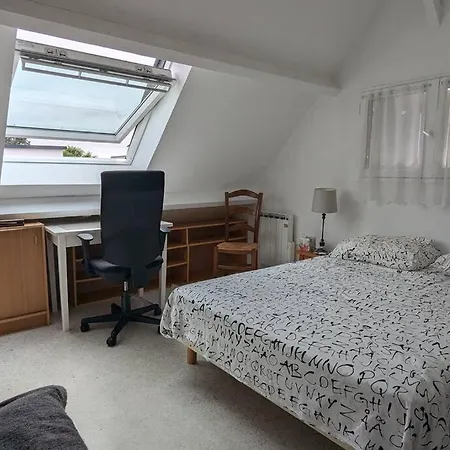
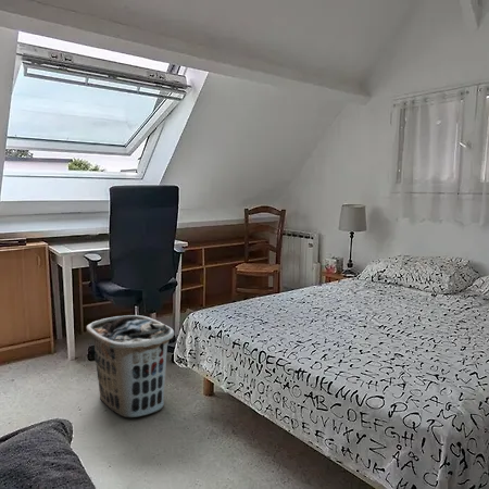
+ clothes hamper [86,314,175,418]
